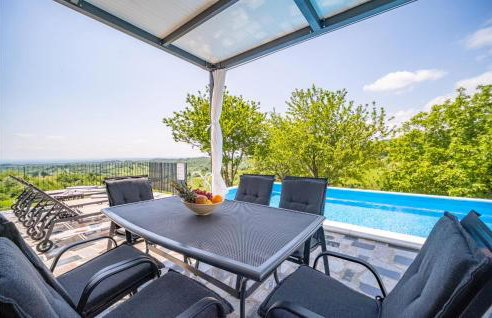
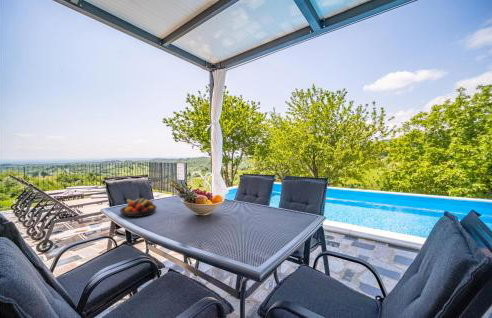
+ fruit bowl [119,197,158,218]
